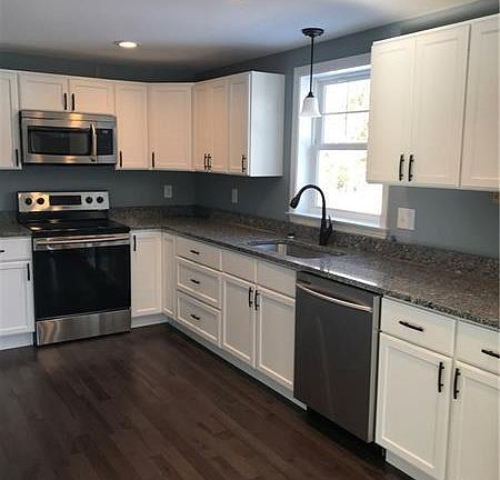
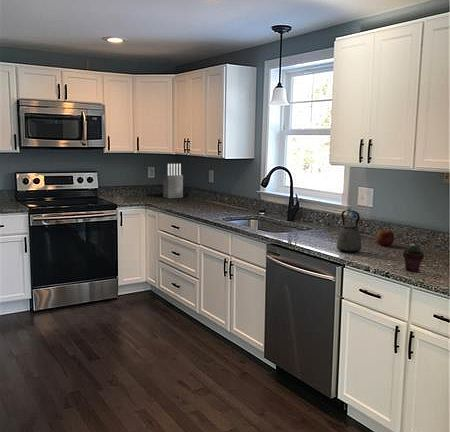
+ knife block [162,163,184,199]
+ apple [375,228,395,247]
+ kettle [334,209,362,253]
+ potted succulent [402,244,425,273]
